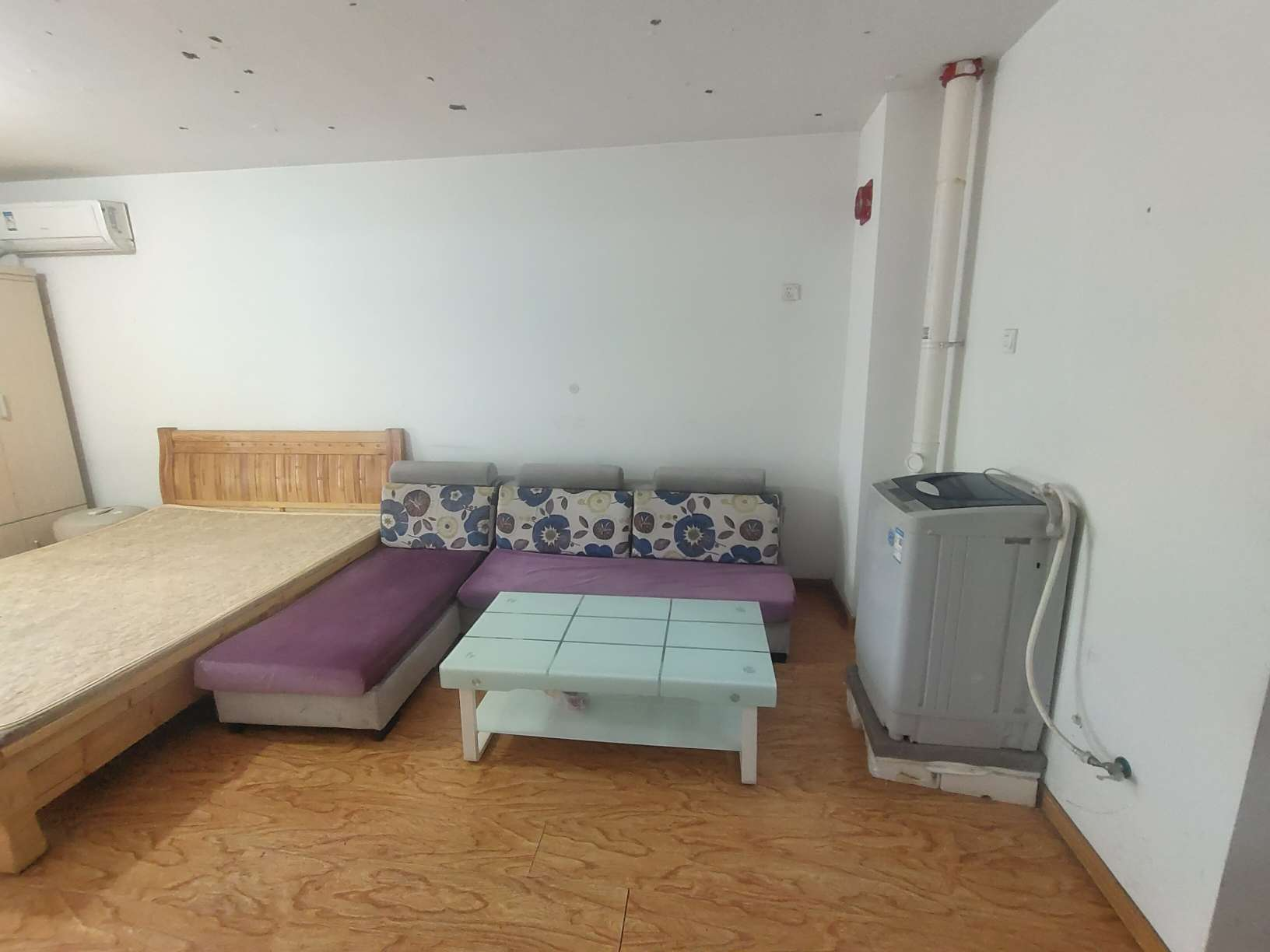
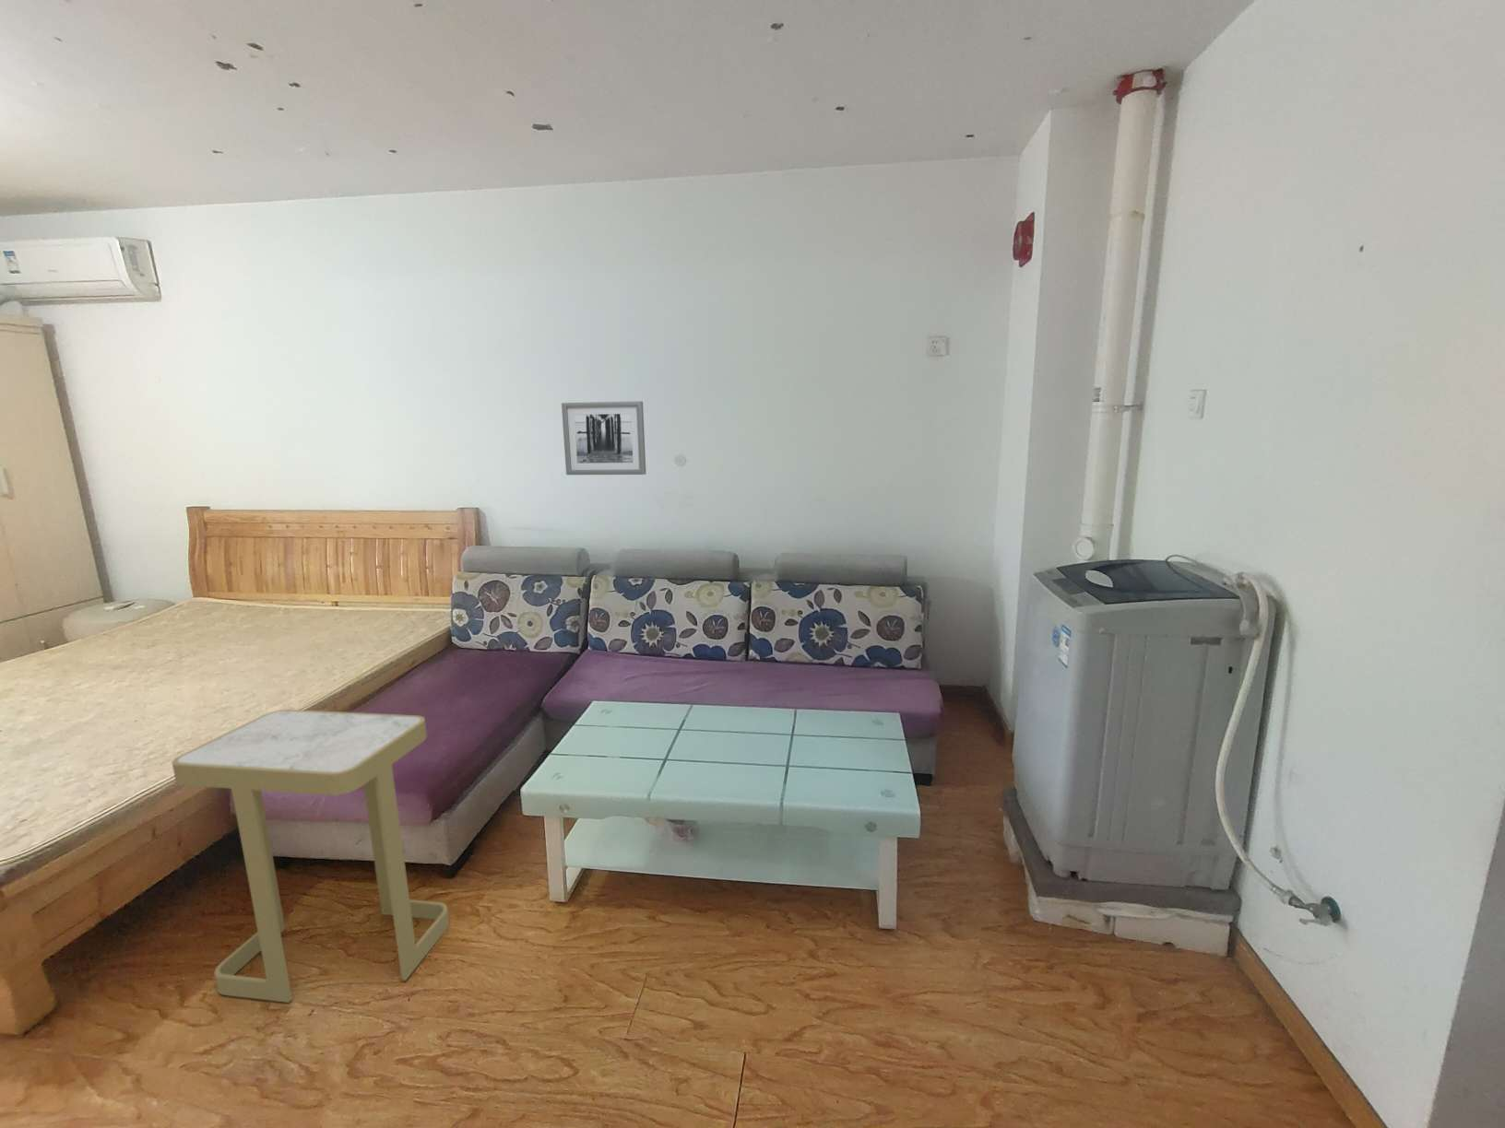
+ side table [171,709,450,1004]
+ wall art [561,400,647,475]
